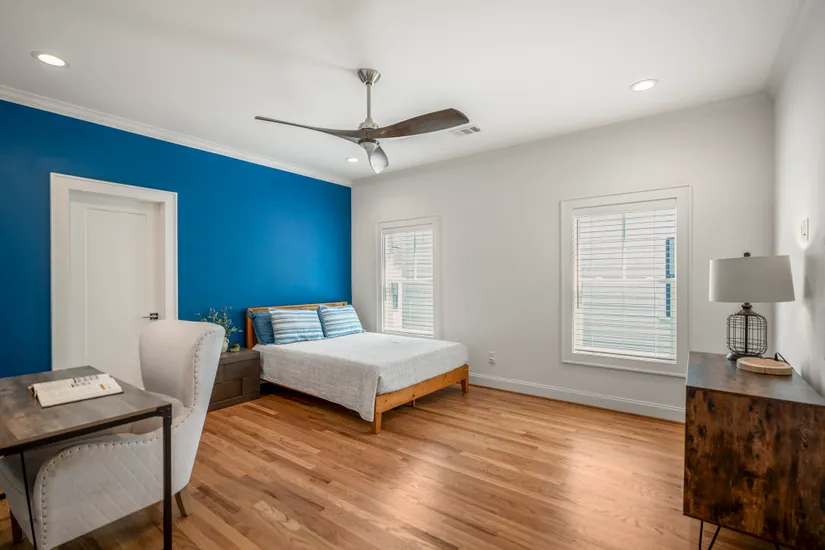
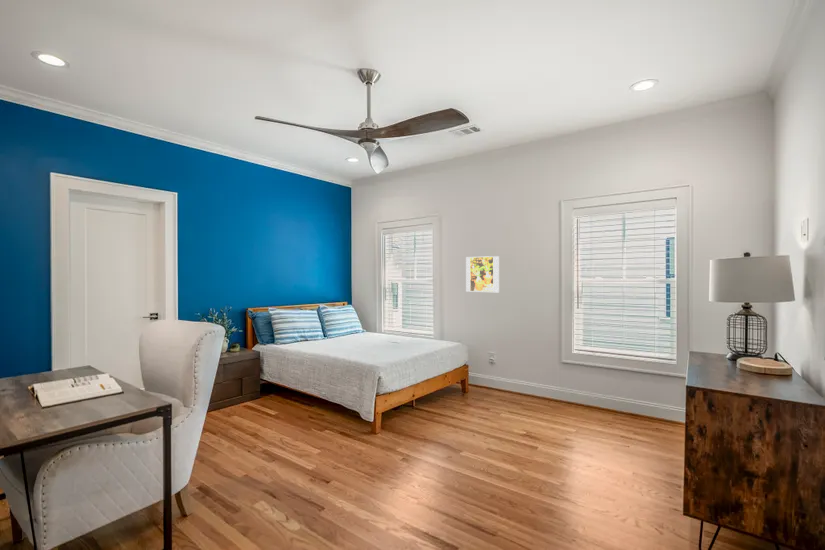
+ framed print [465,255,500,293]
